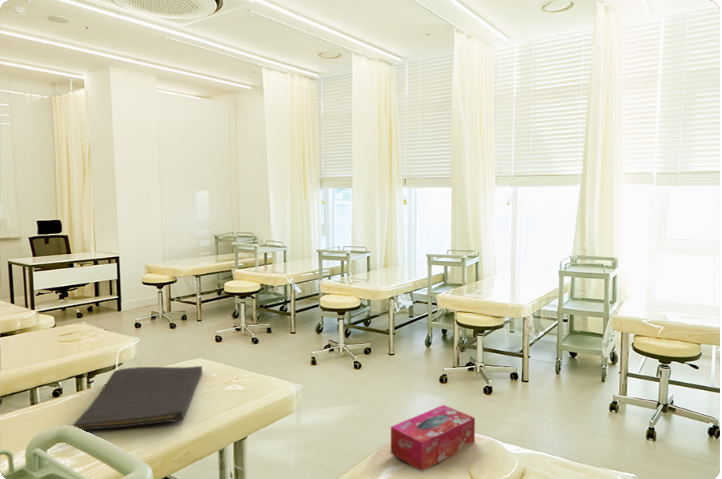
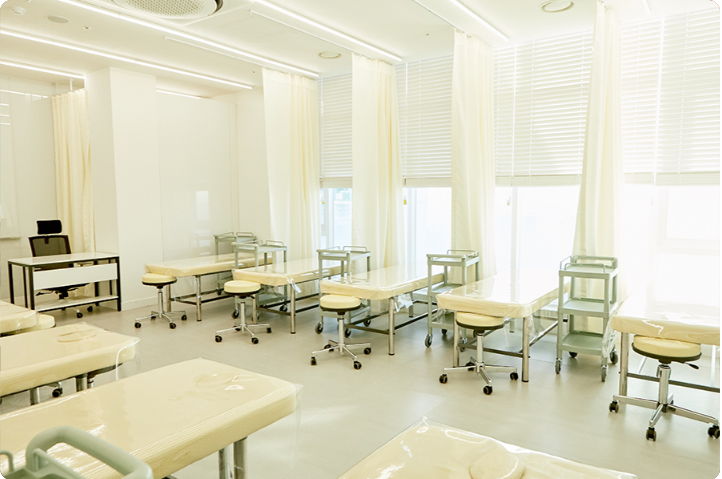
- hand towel [72,365,203,431]
- tissue box [390,404,476,472]
